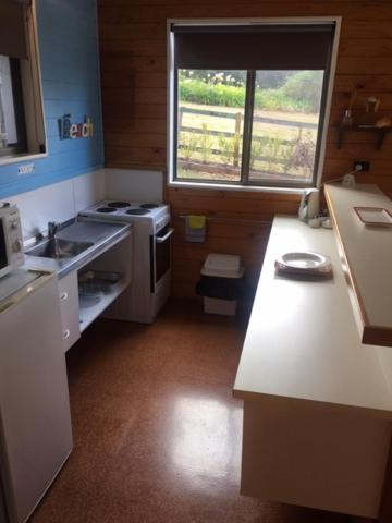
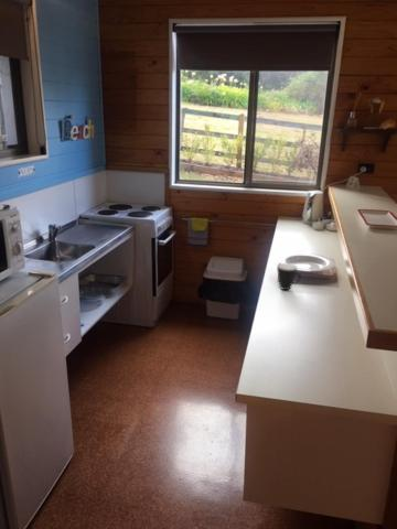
+ mug [276,262,302,291]
